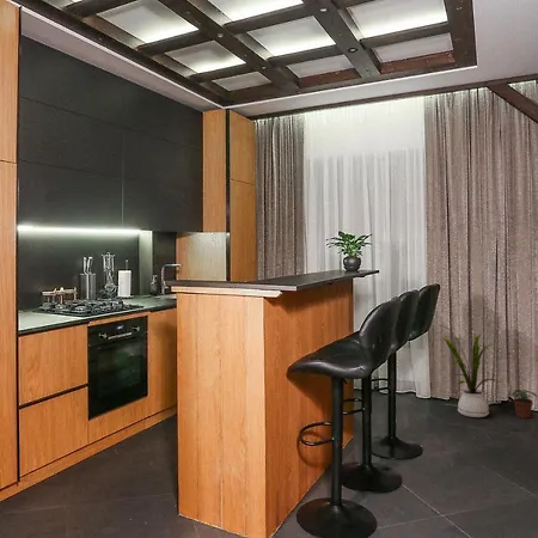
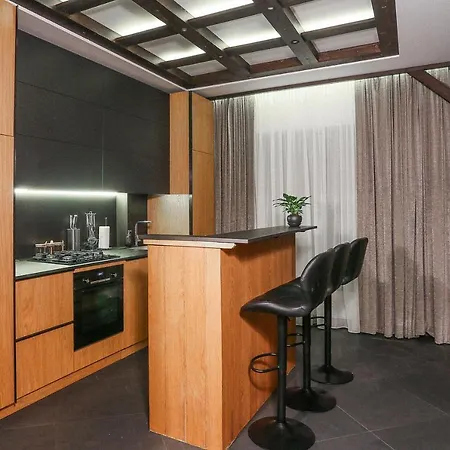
- potted plant [509,389,538,420]
- house plant [439,324,501,418]
